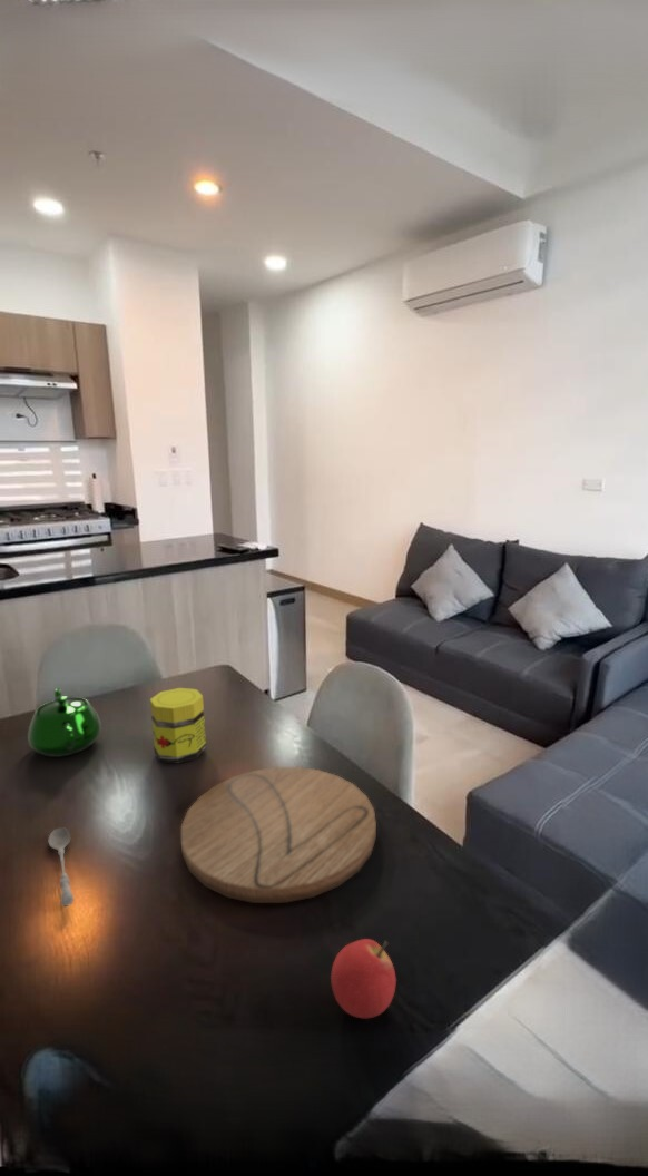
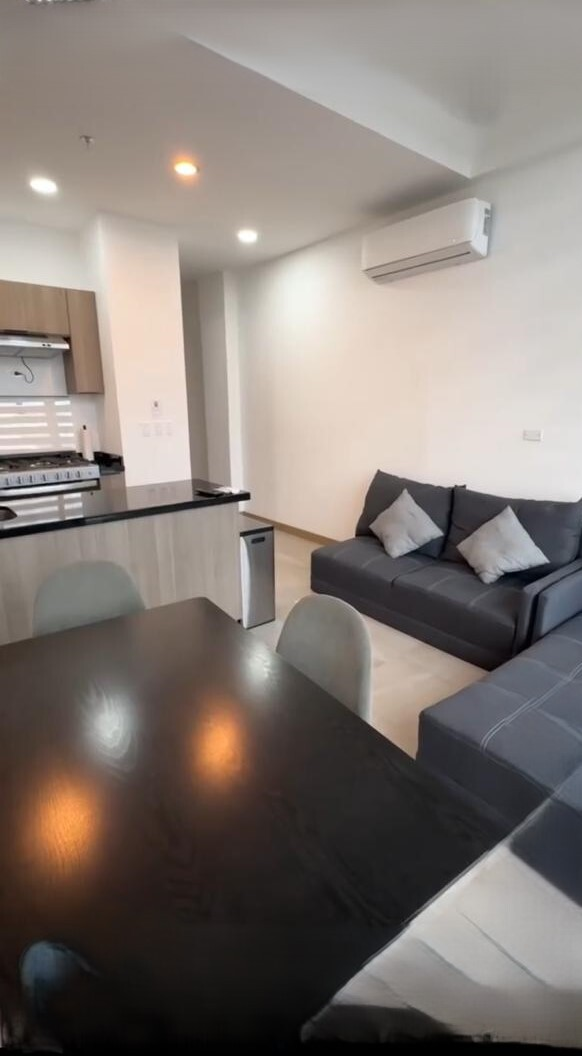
- fruit [330,938,397,1019]
- cutting board [180,766,377,904]
- teapot [27,688,102,758]
- jar [149,687,207,765]
- soupspoon [48,826,75,908]
